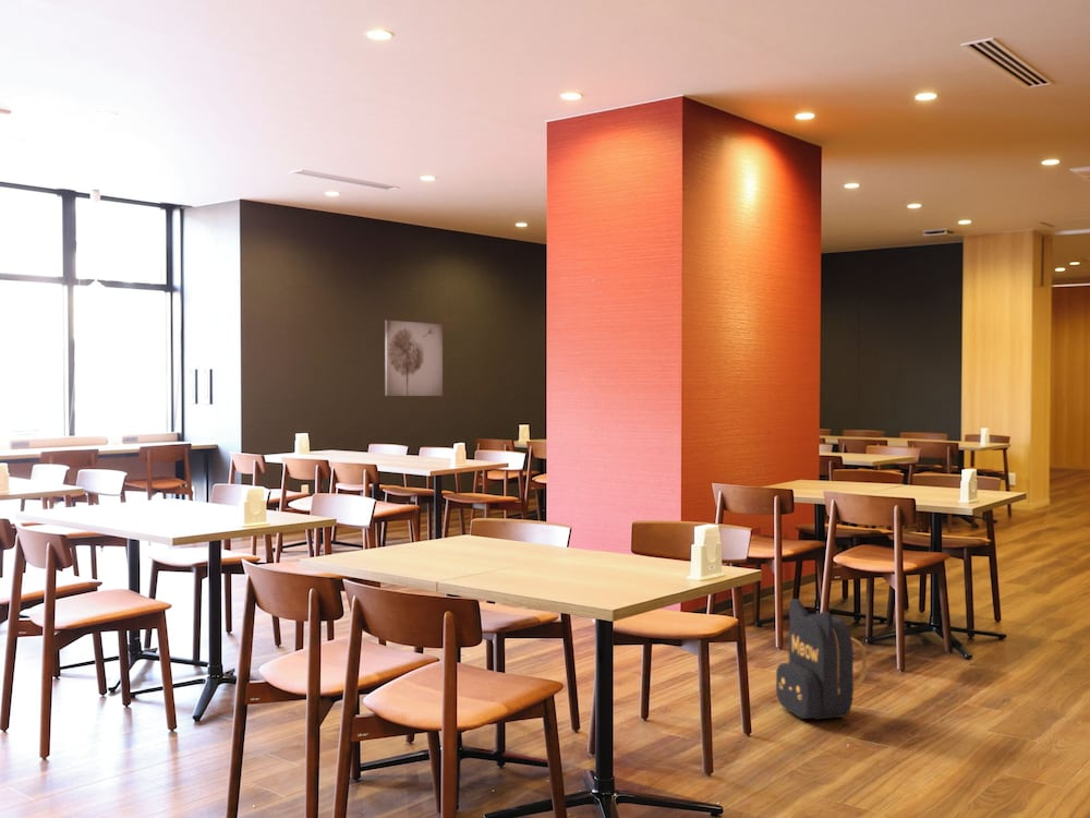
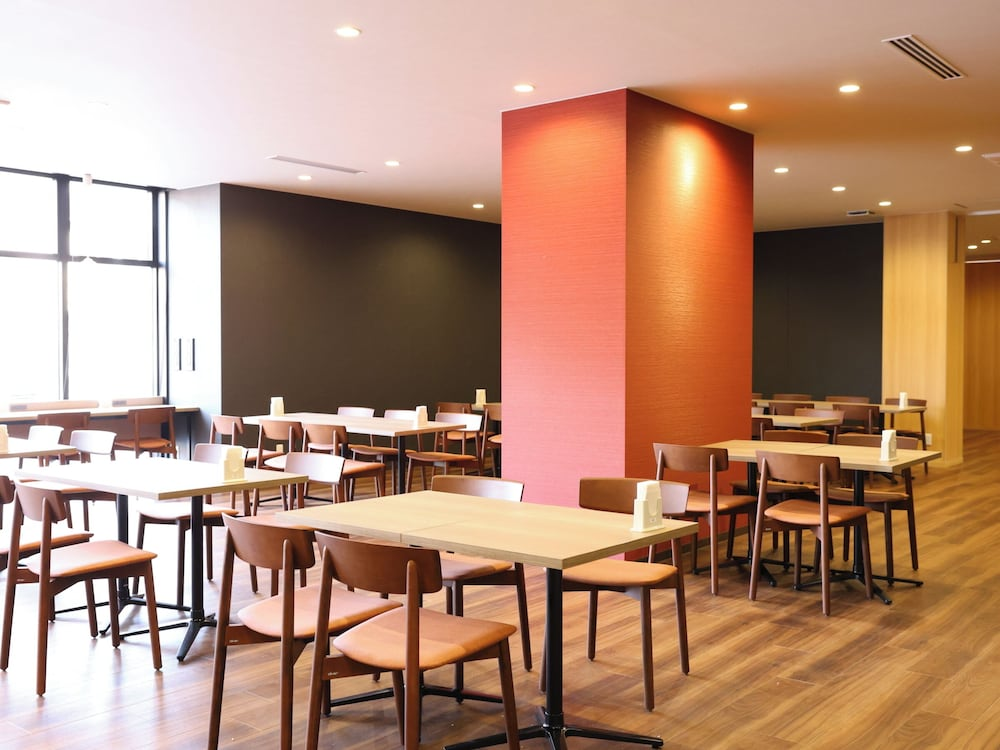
- wall art [384,320,444,397]
- backpack [775,598,868,721]
